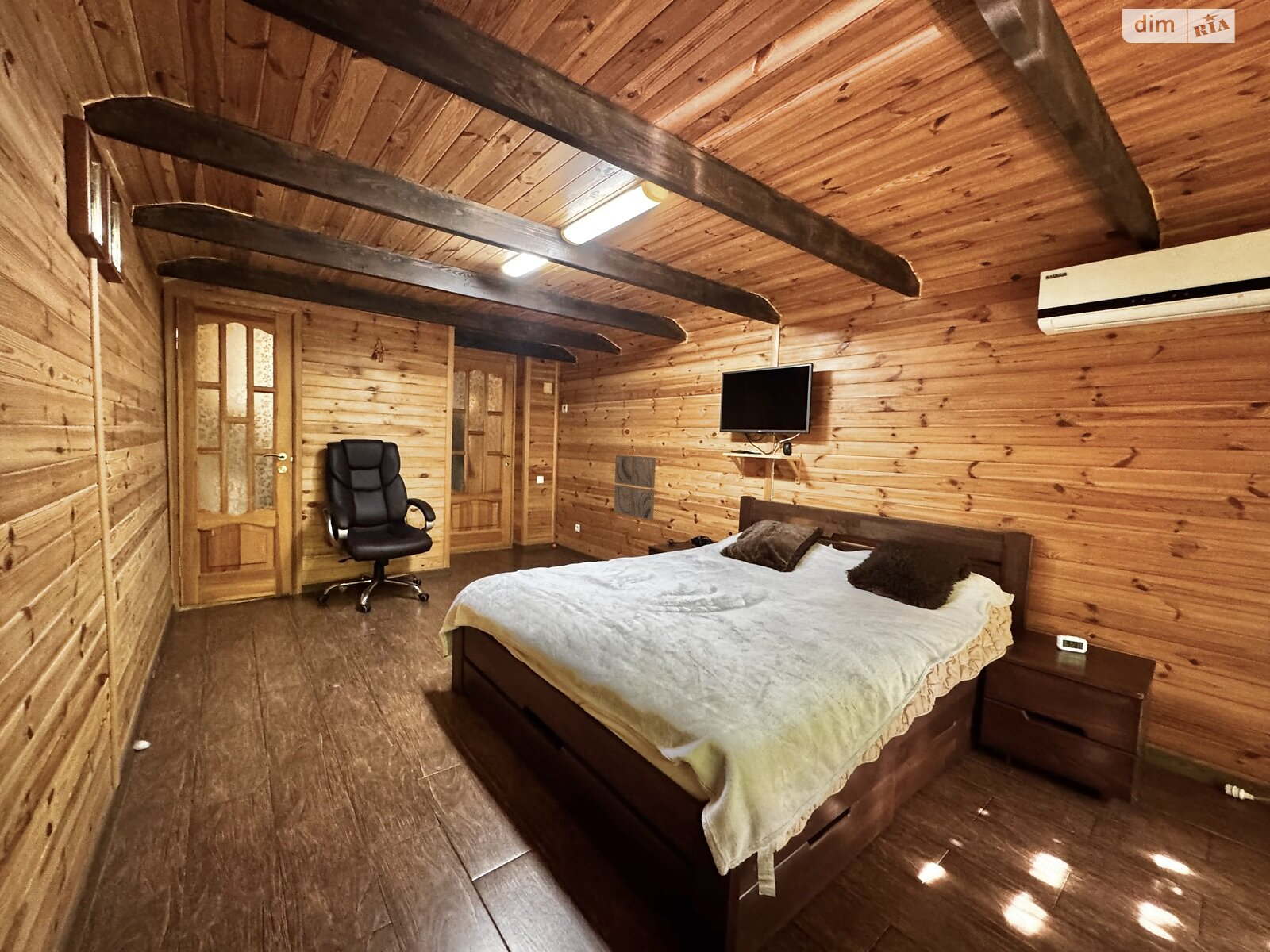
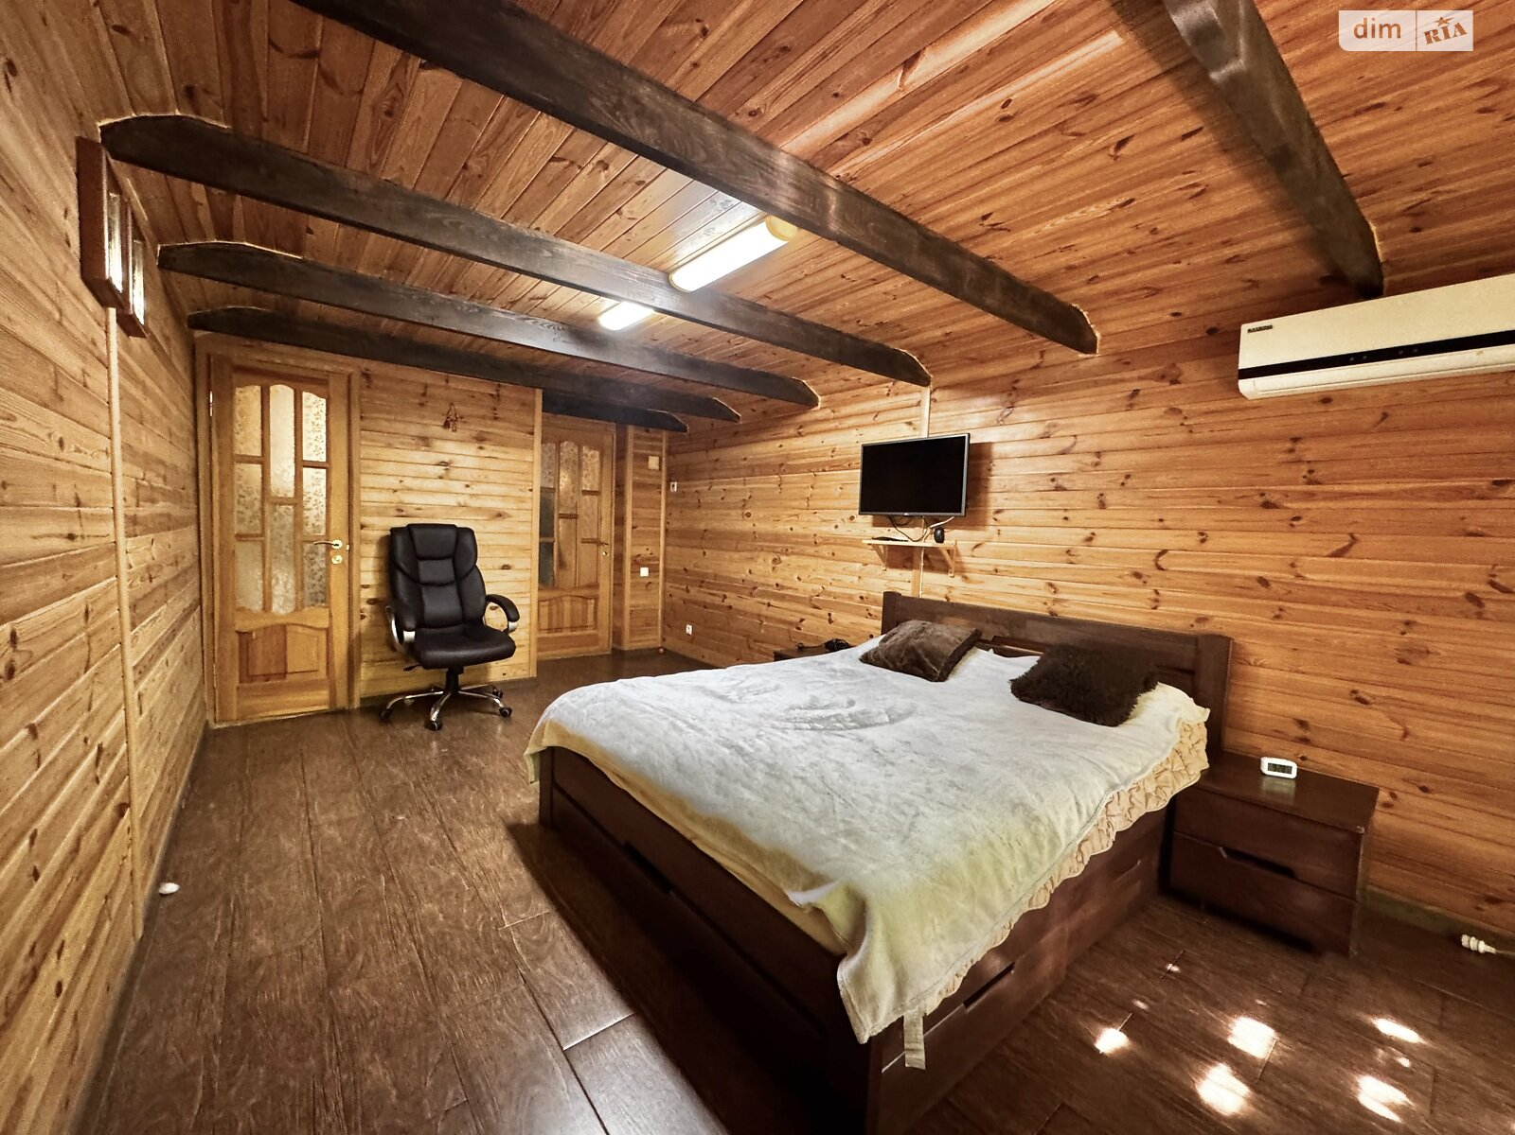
- wall art [613,455,656,522]
